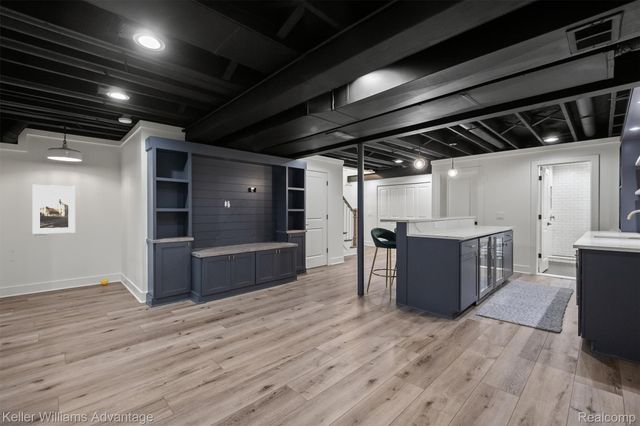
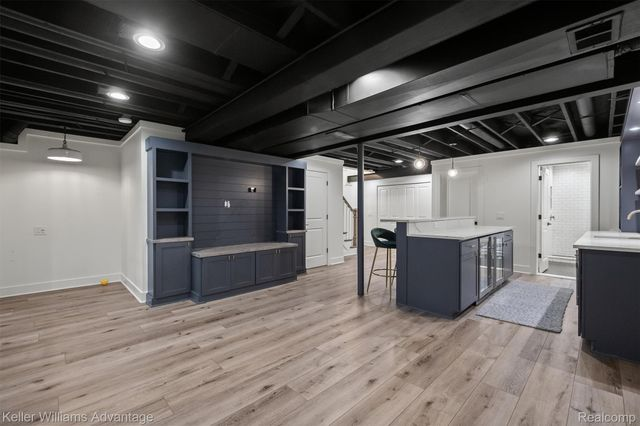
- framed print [31,184,76,235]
